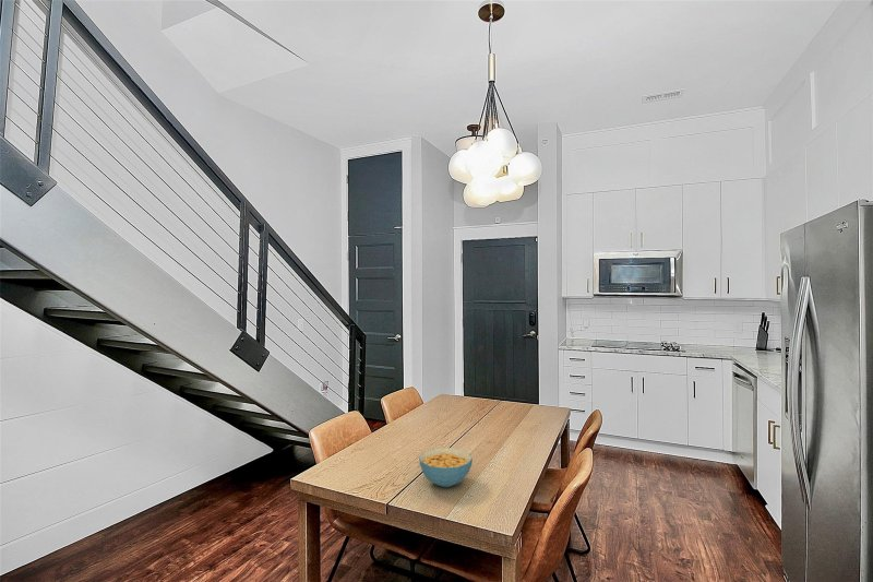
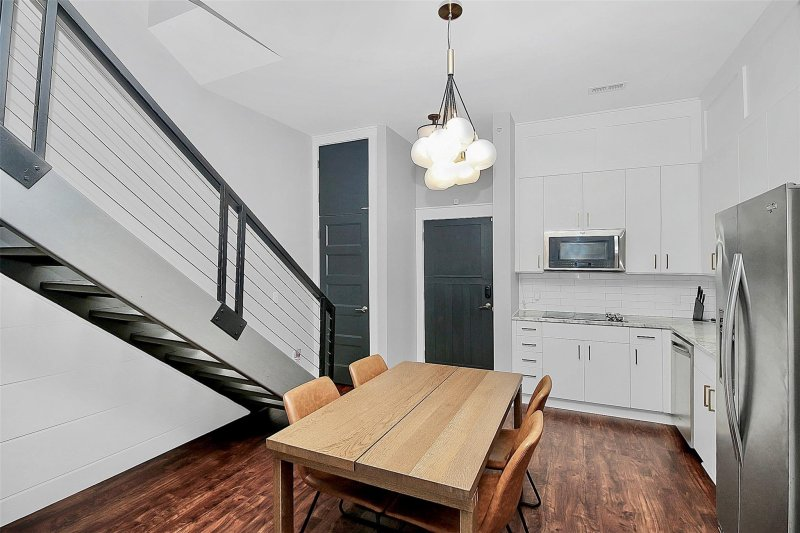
- cereal bowl [418,447,474,488]
